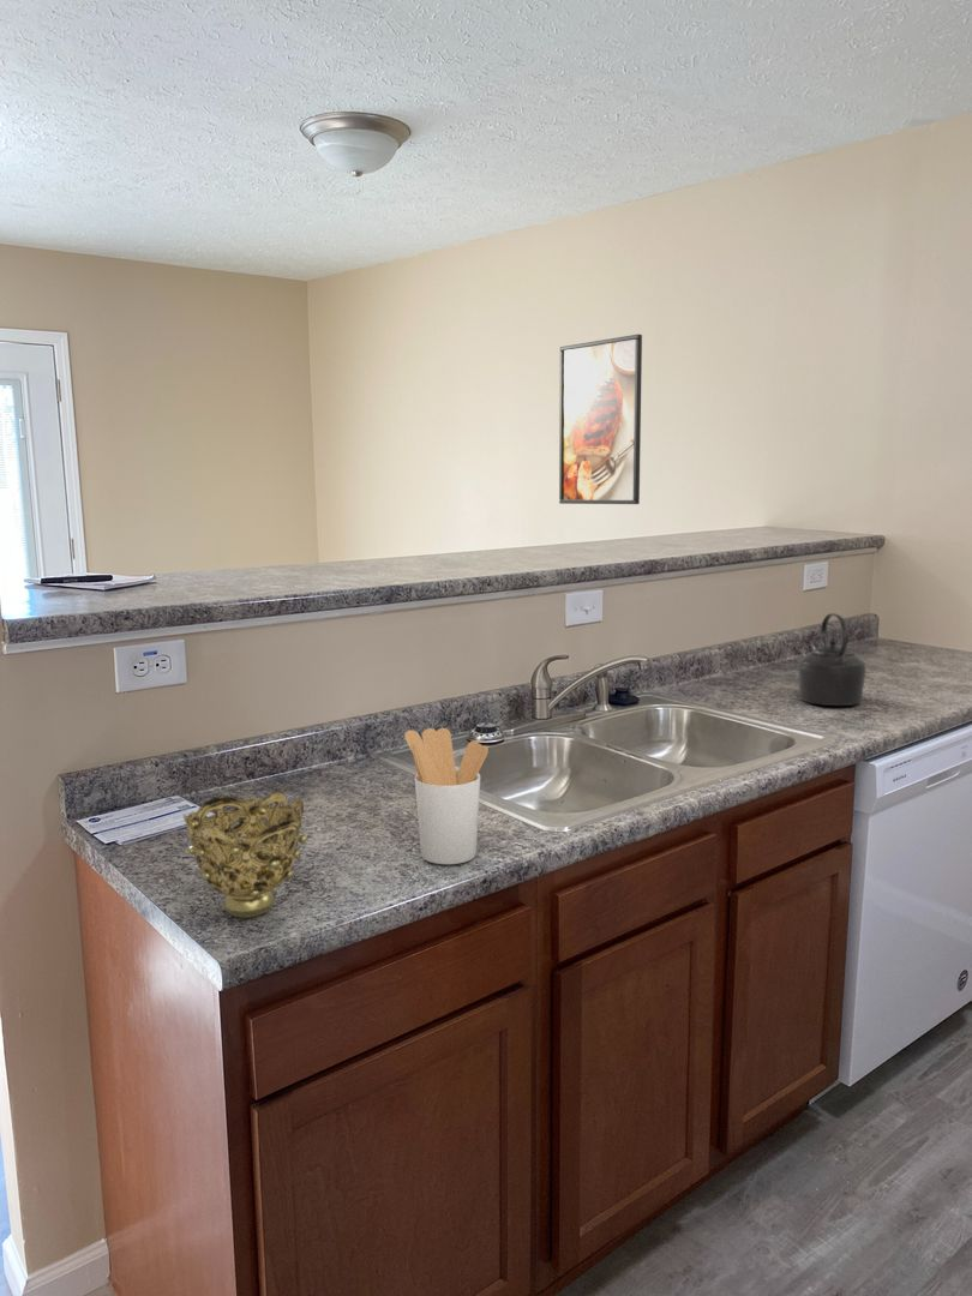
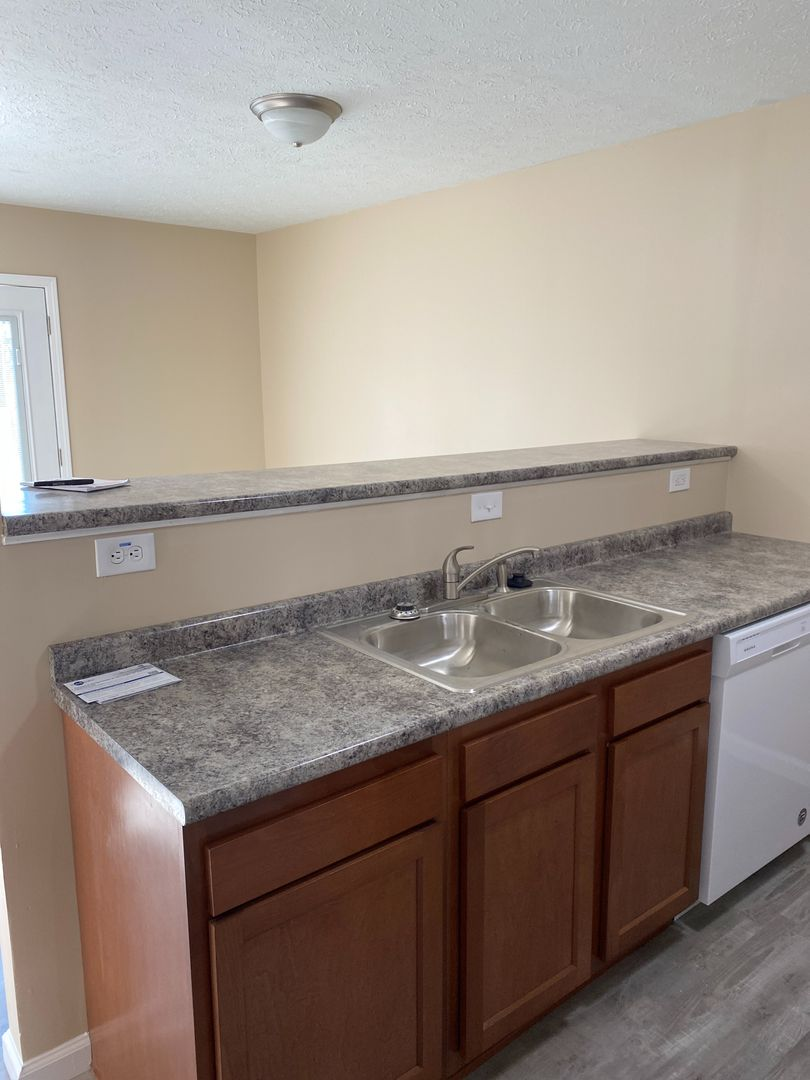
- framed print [558,334,643,505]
- decorative bowl [182,791,308,919]
- utensil holder [403,727,490,865]
- kettle [797,612,868,707]
